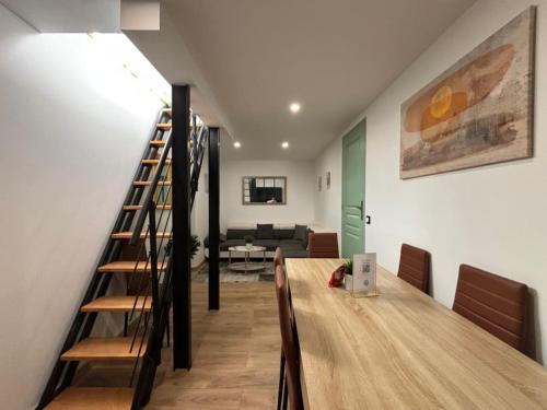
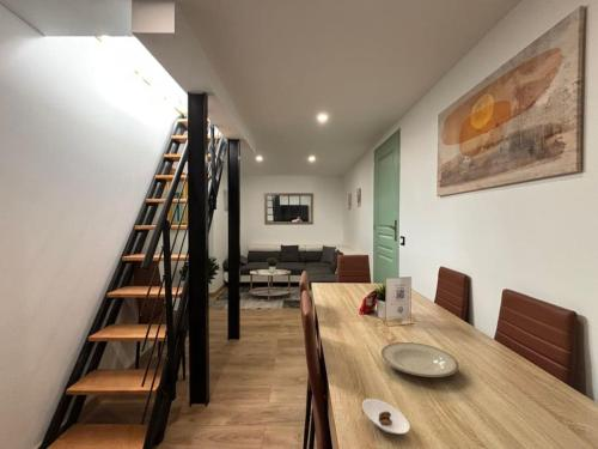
+ saucer [361,398,410,435]
+ plate [380,341,459,378]
